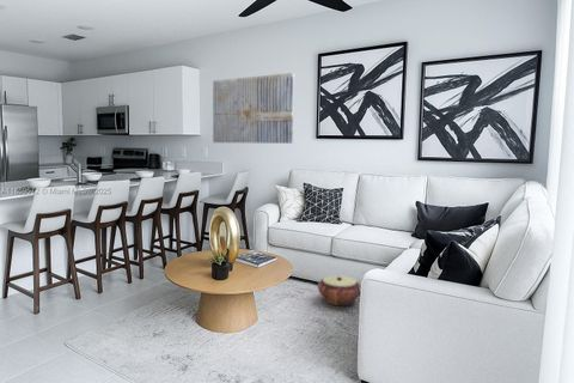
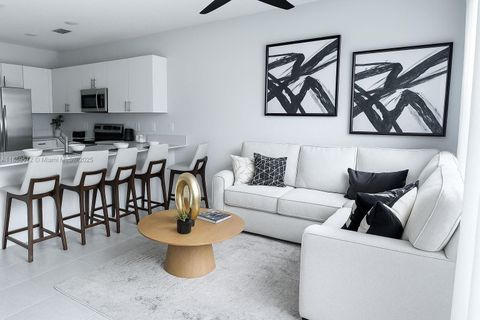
- woven basket [317,274,361,306]
- wall art [212,72,295,145]
